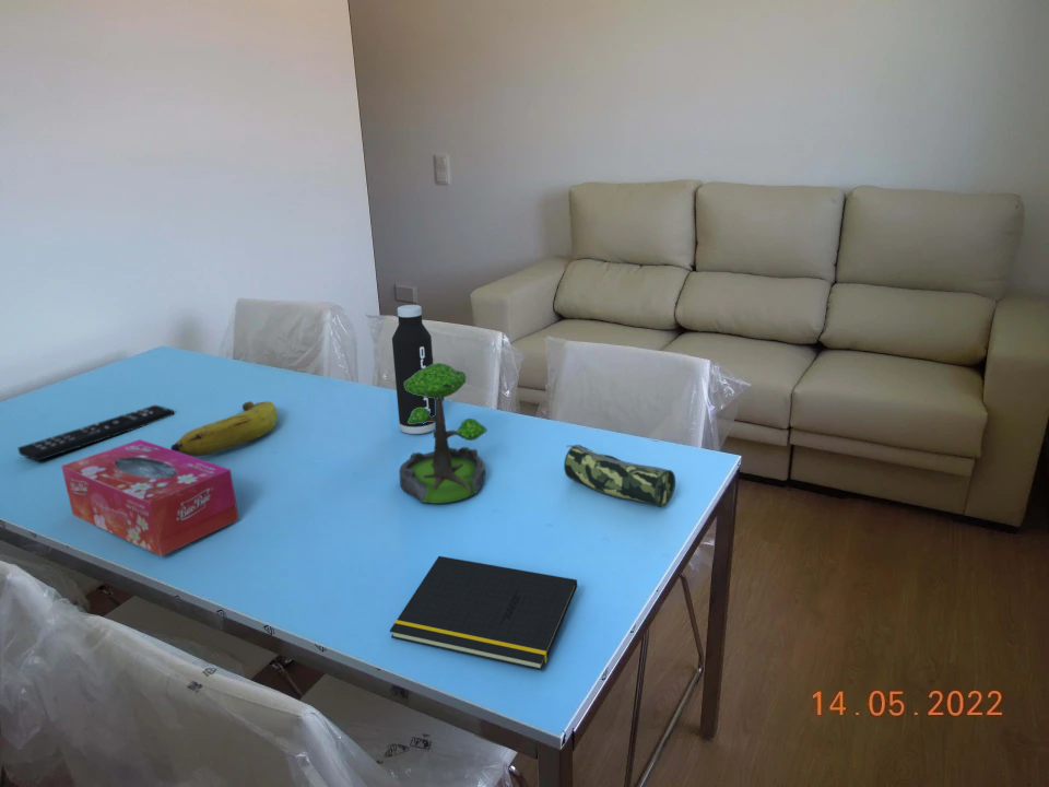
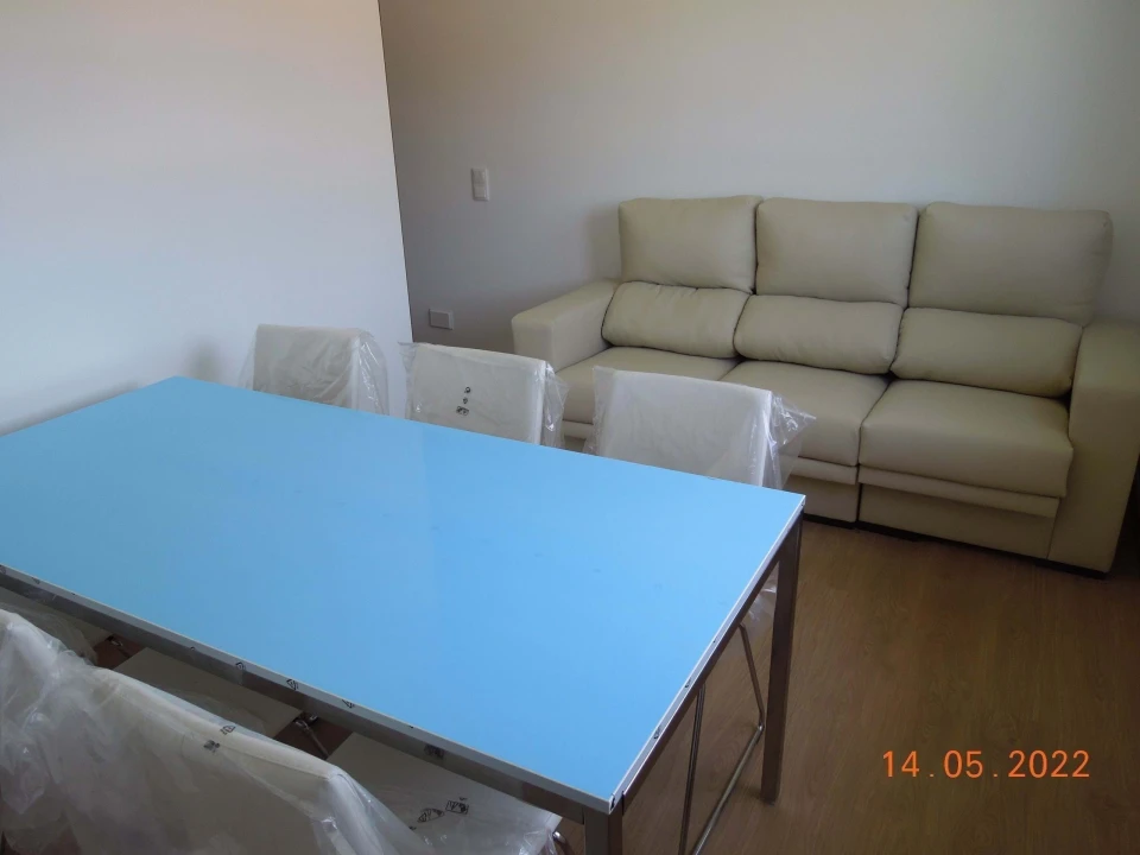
- remote control [16,403,175,462]
- water bottle [391,304,435,435]
- plant [398,362,487,505]
- banana [169,400,279,458]
- pencil case [563,444,676,508]
- tissue box [60,438,239,557]
- notepad [389,555,578,671]
